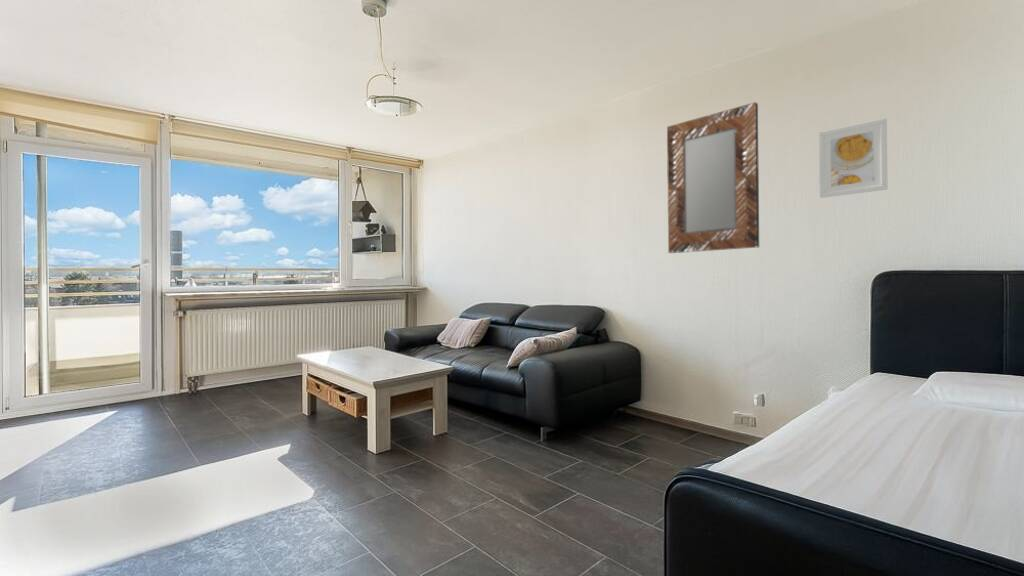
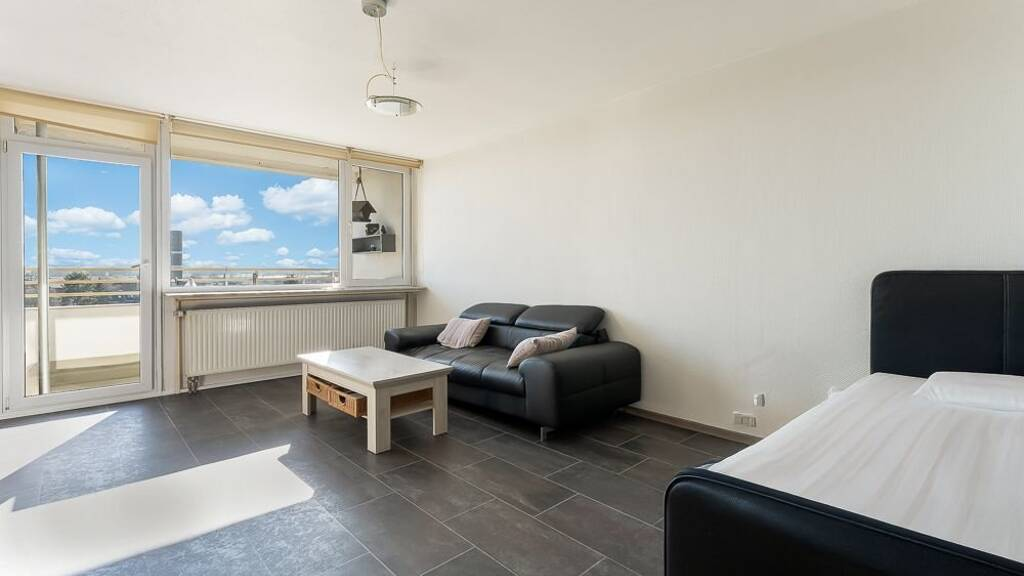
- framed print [818,117,889,199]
- home mirror [666,101,760,254]
